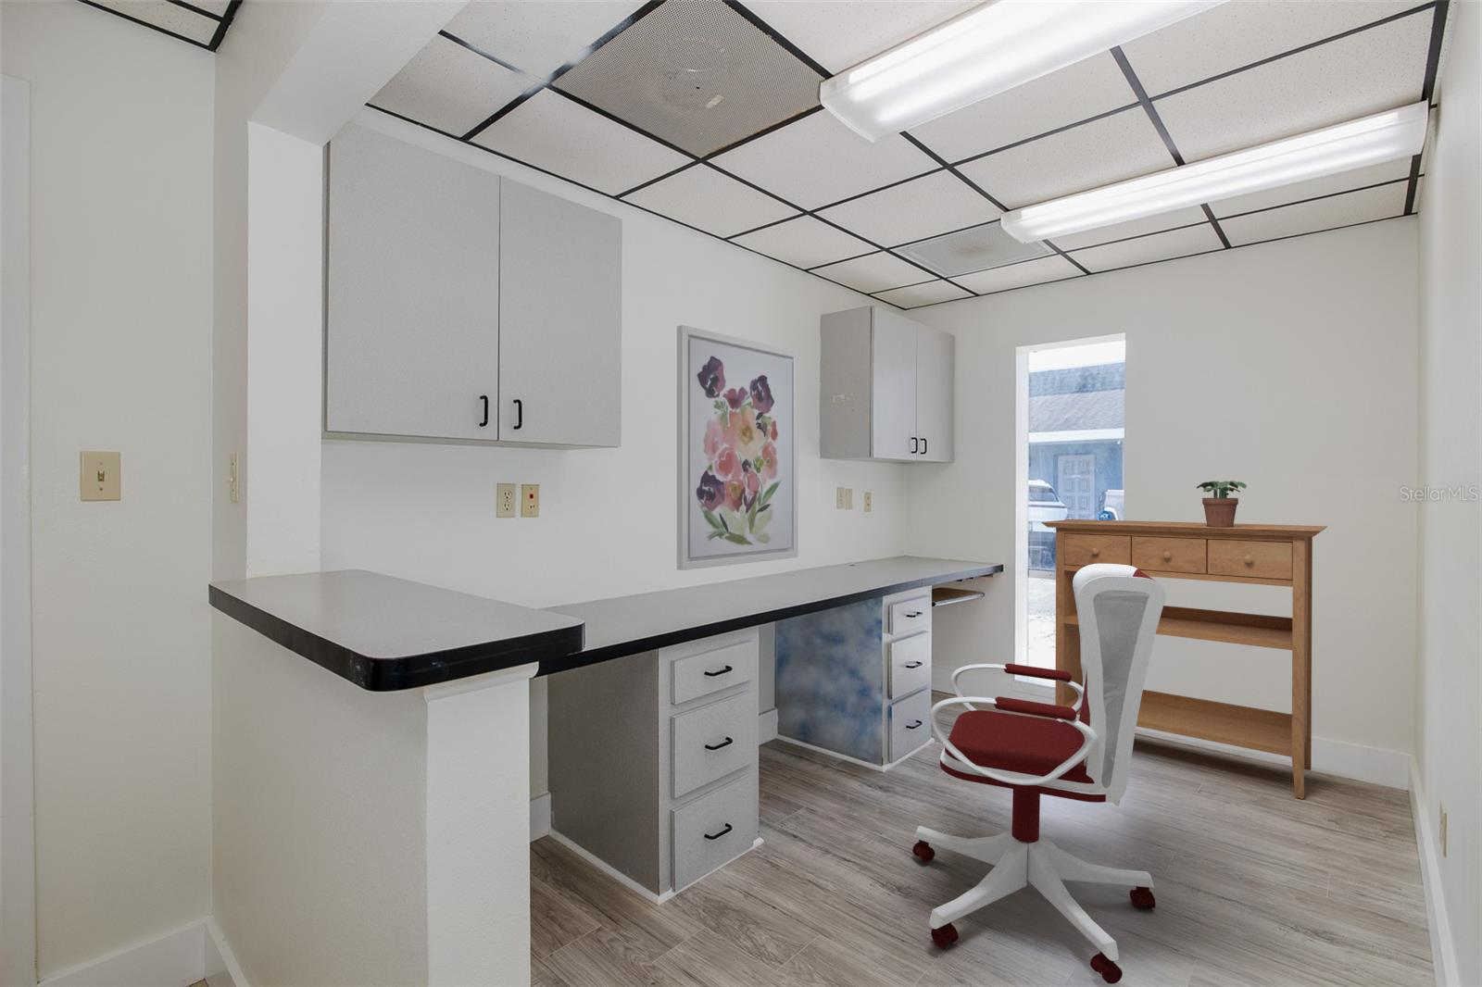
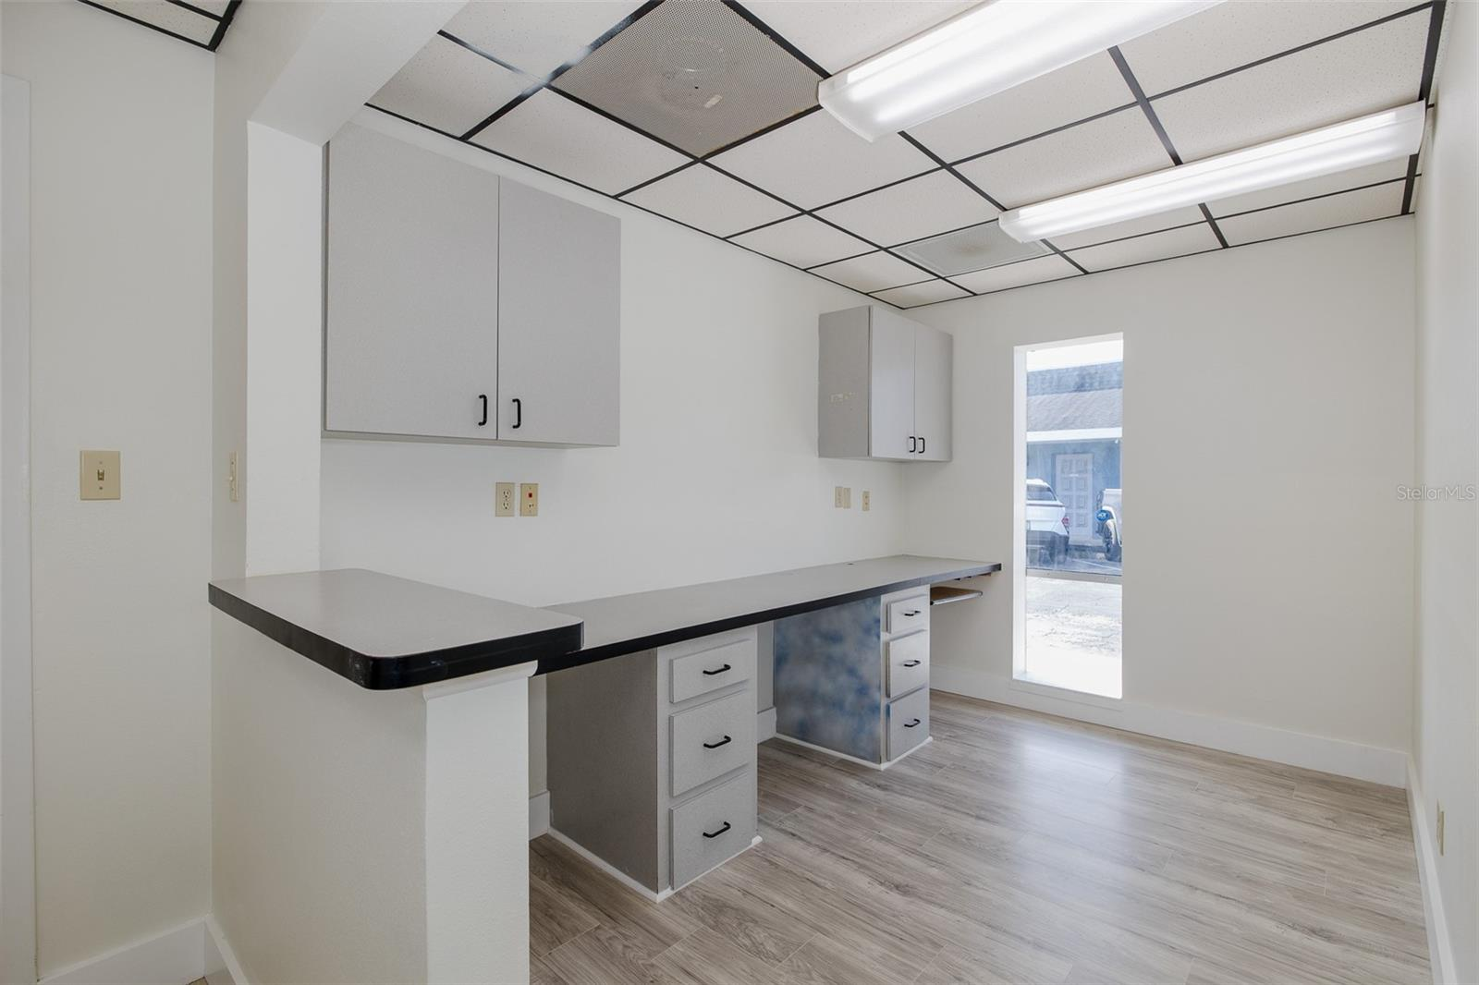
- console table [1040,519,1328,800]
- wall art [677,324,799,572]
- office chair [911,564,1167,985]
- potted plant [1196,479,1247,528]
